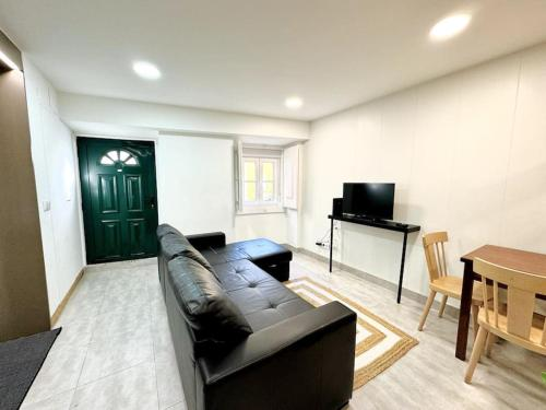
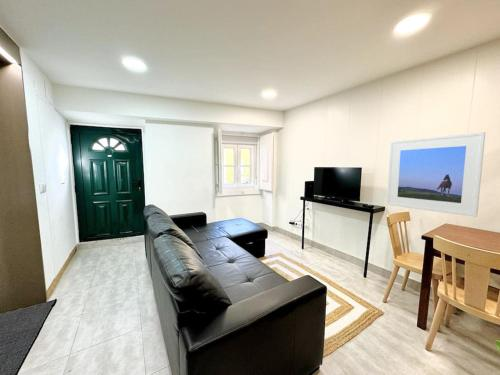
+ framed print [386,131,486,218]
